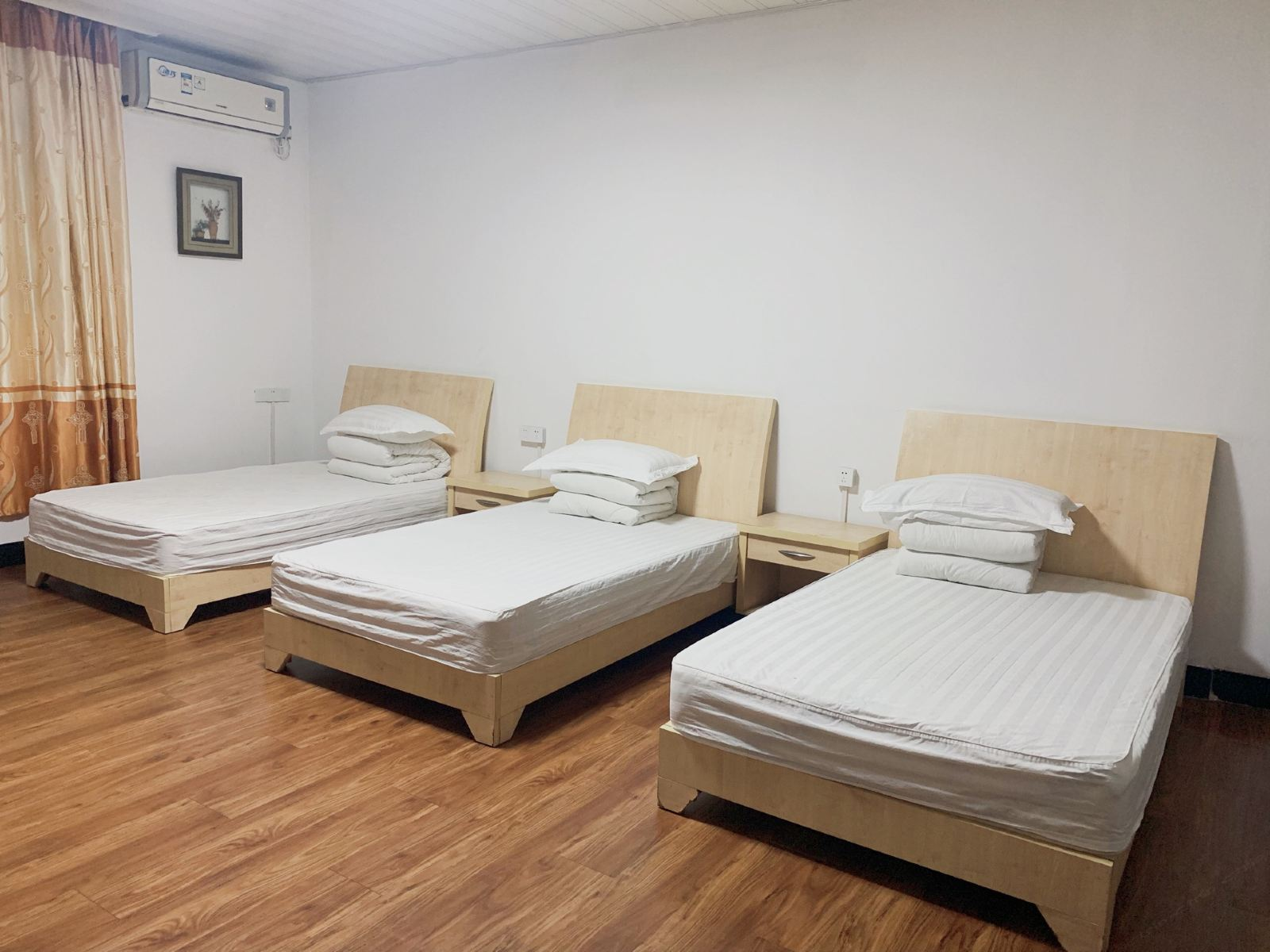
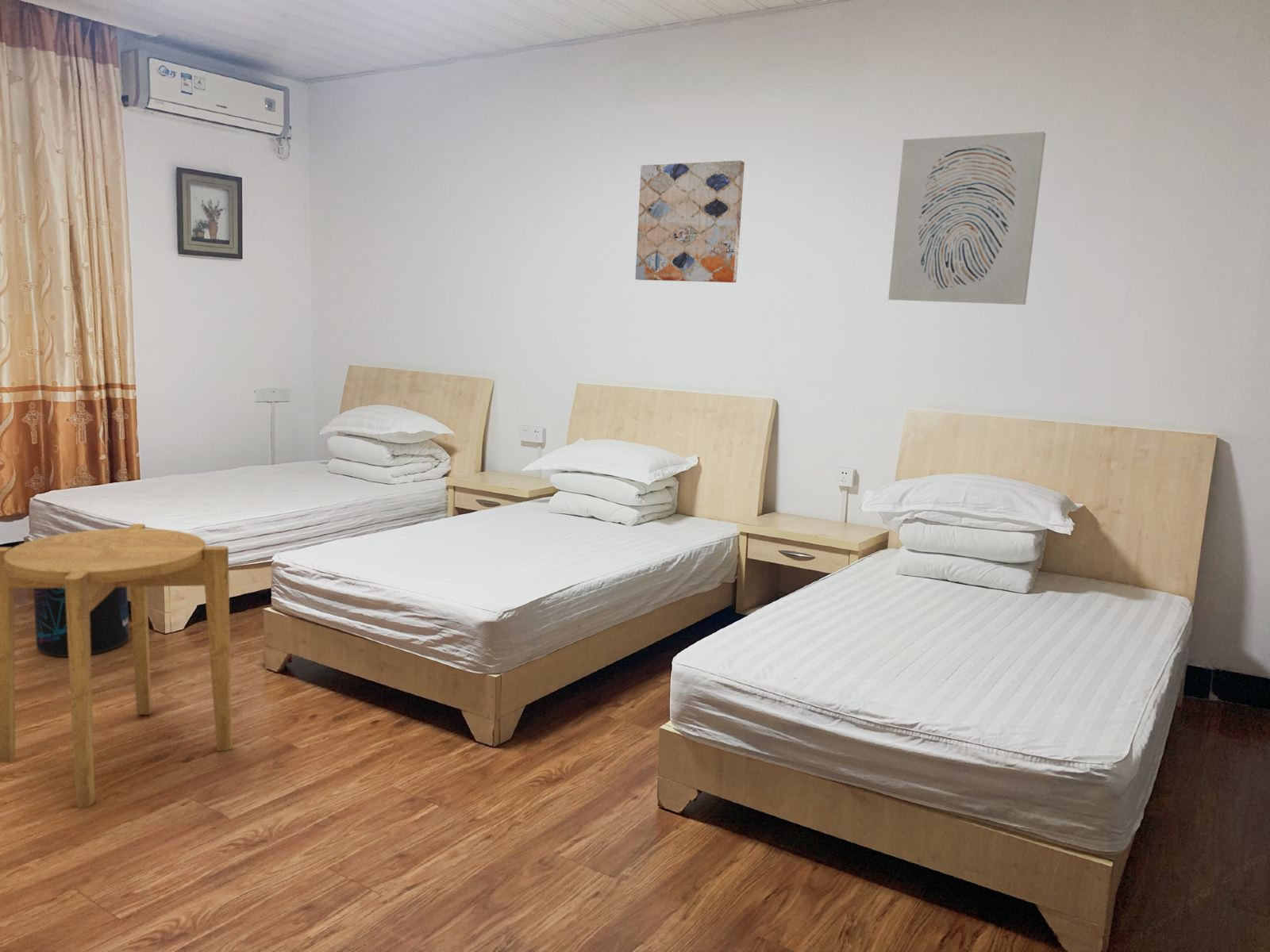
+ supplement container [33,587,129,658]
+ side table [0,523,233,808]
+ wall art [634,159,745,283]
+ wall art [887,131,1047,305]
